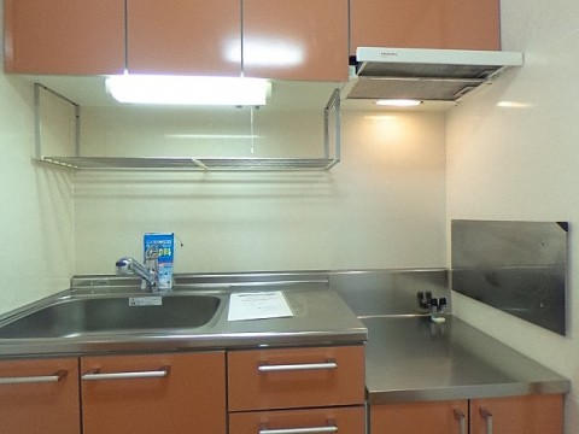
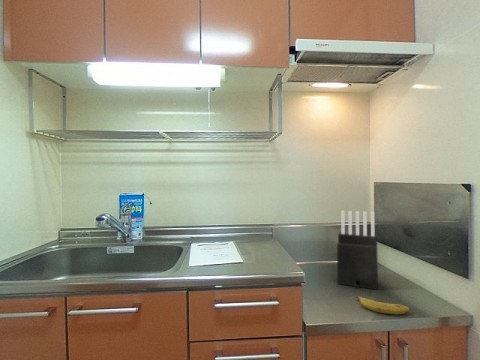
+ knife block [336,210,379,291]
+ fruit [353,295,410,315]
